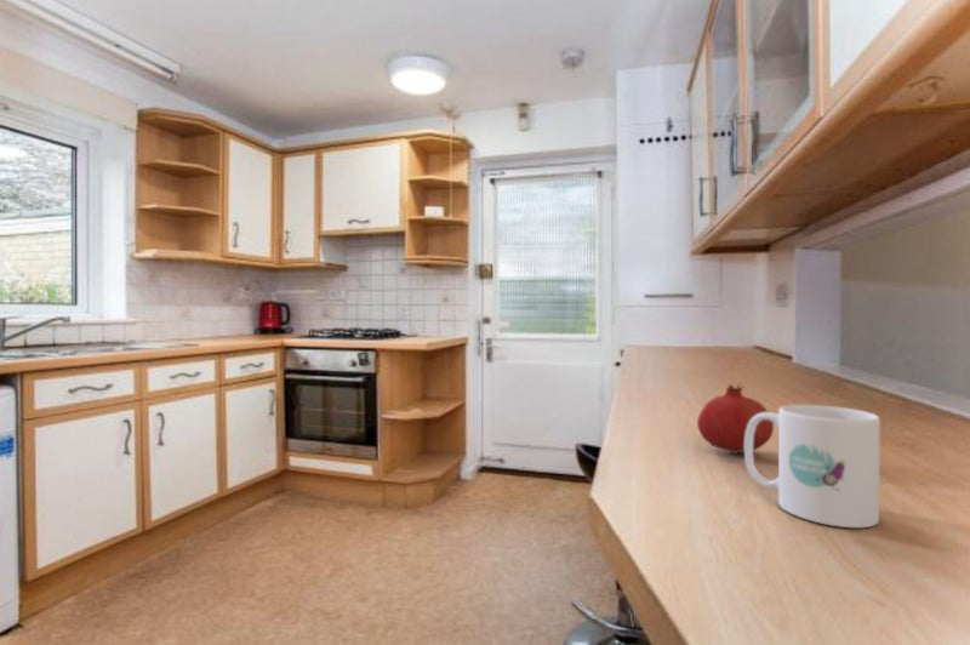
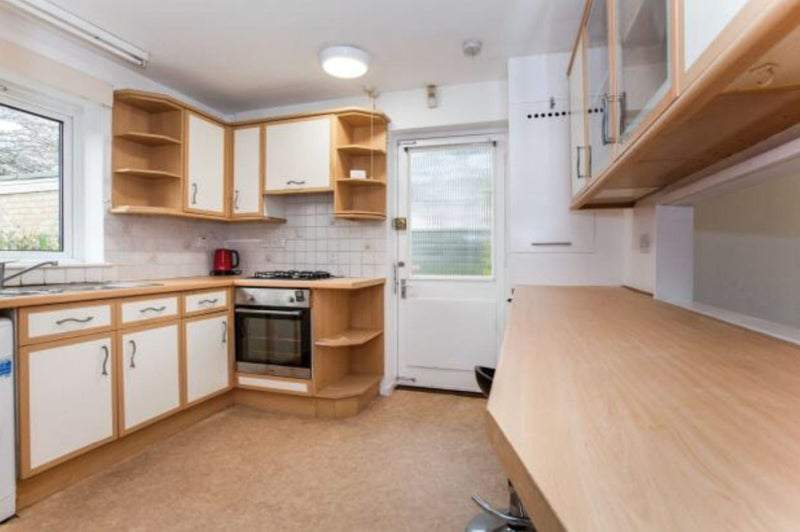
- fruit [696,382,775,455]
- mug [743,404,881,529]
